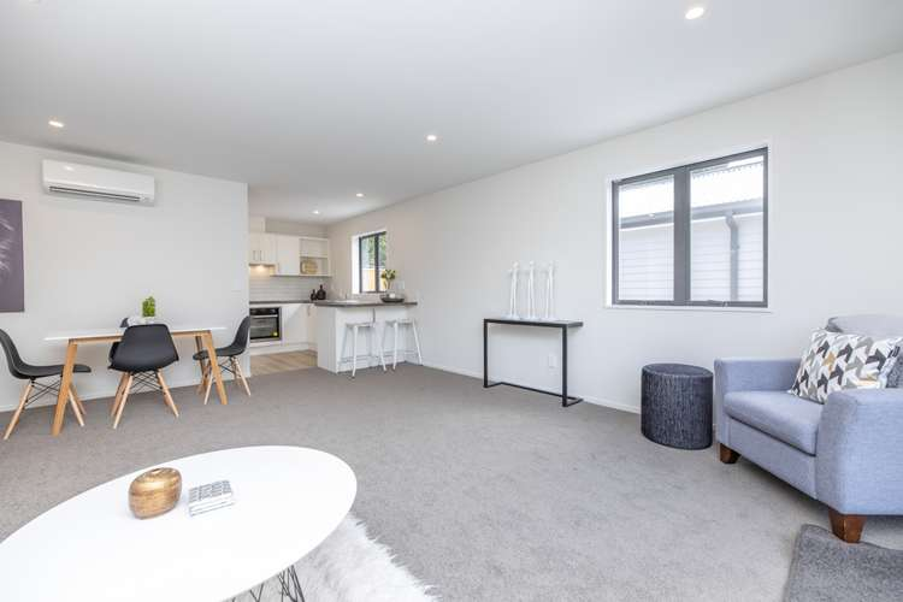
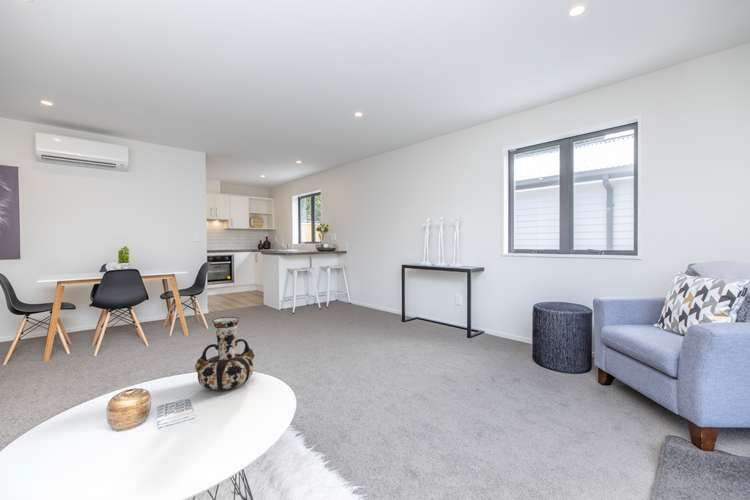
+ vase [194,316,255,392]
